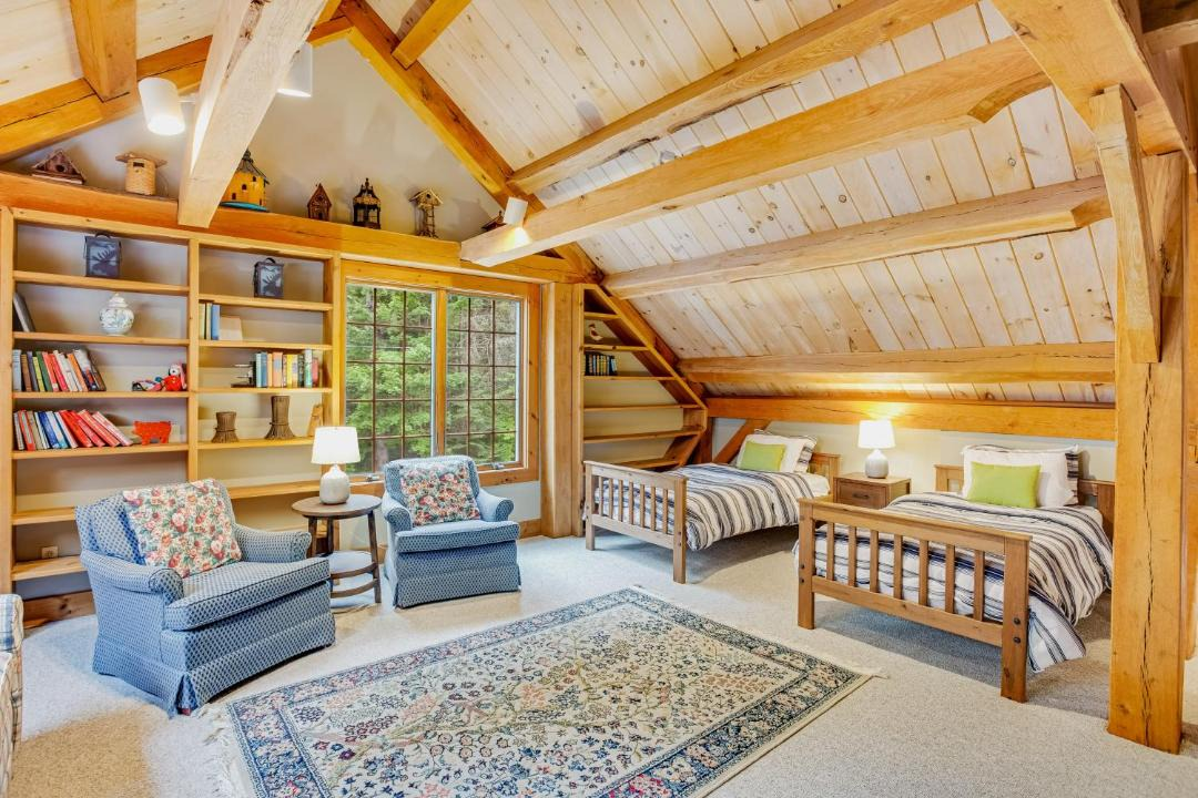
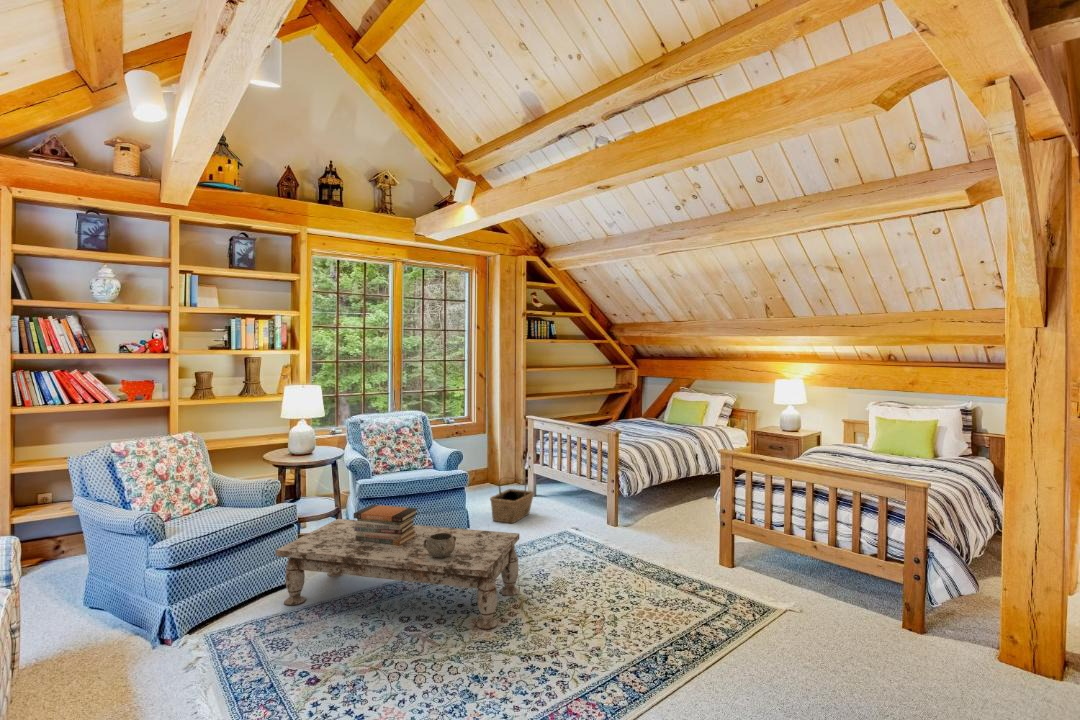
+ basket [489,476,535,524]
+ coffee table [274,518,520,630]
+ book stack [353,504,419,546]
+ decorative bowl [424,533,456,558]
